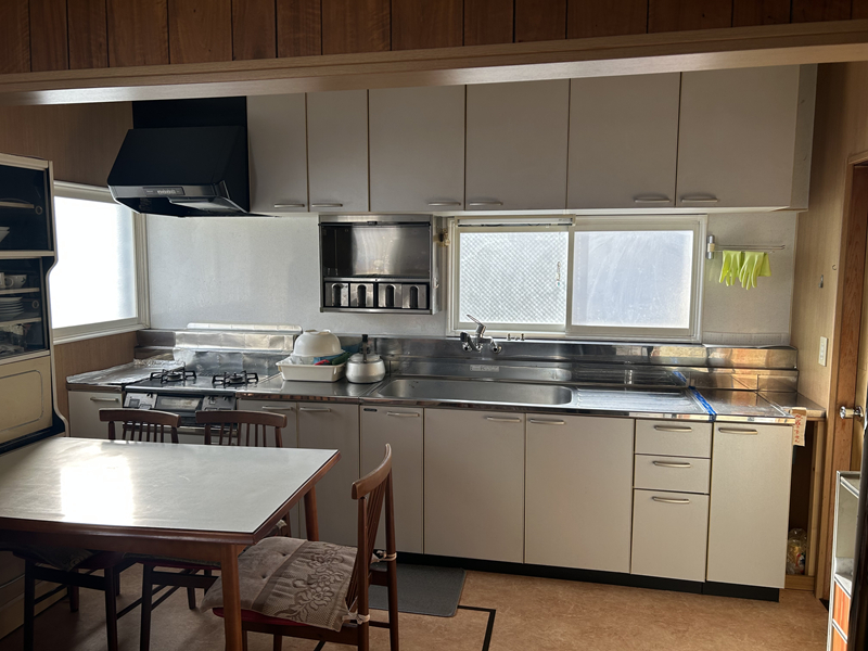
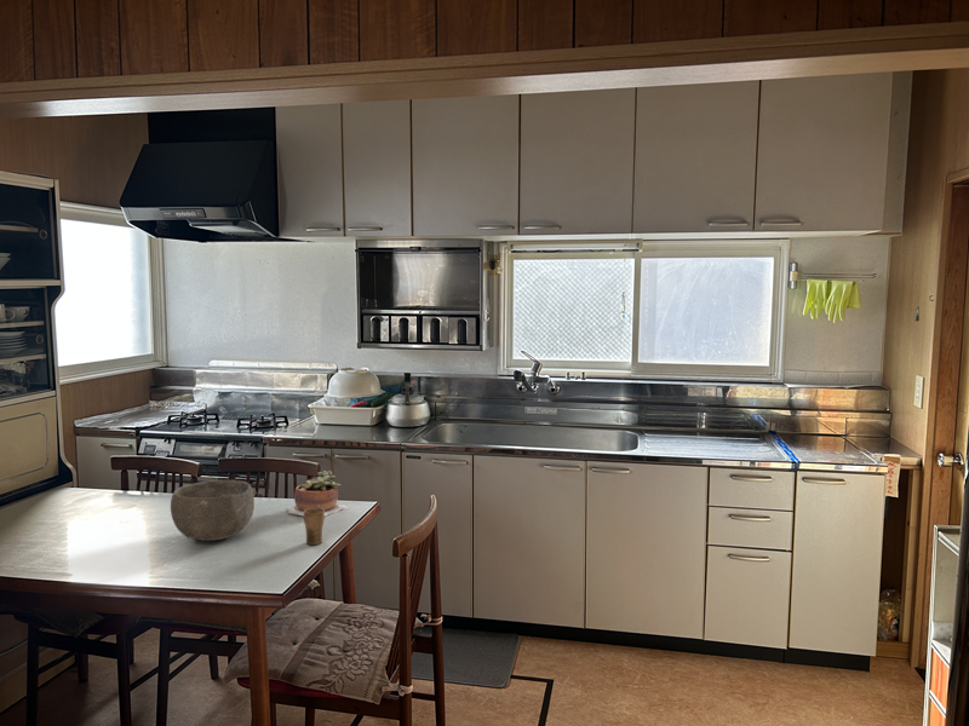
+ bowl [170,479,257,542]
+ cup [303,505,326,546]
+ succulent plant [285,469,349,518]
